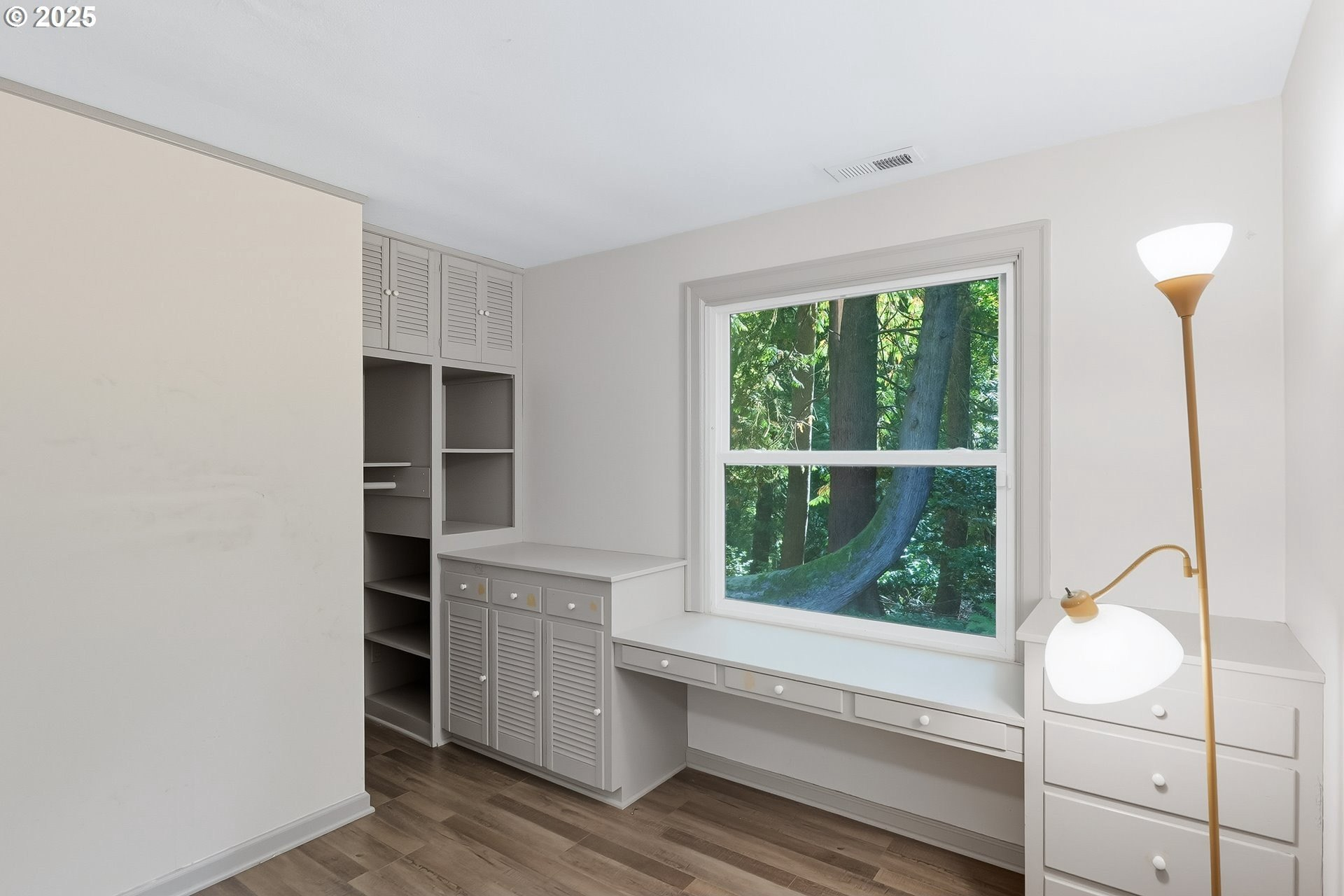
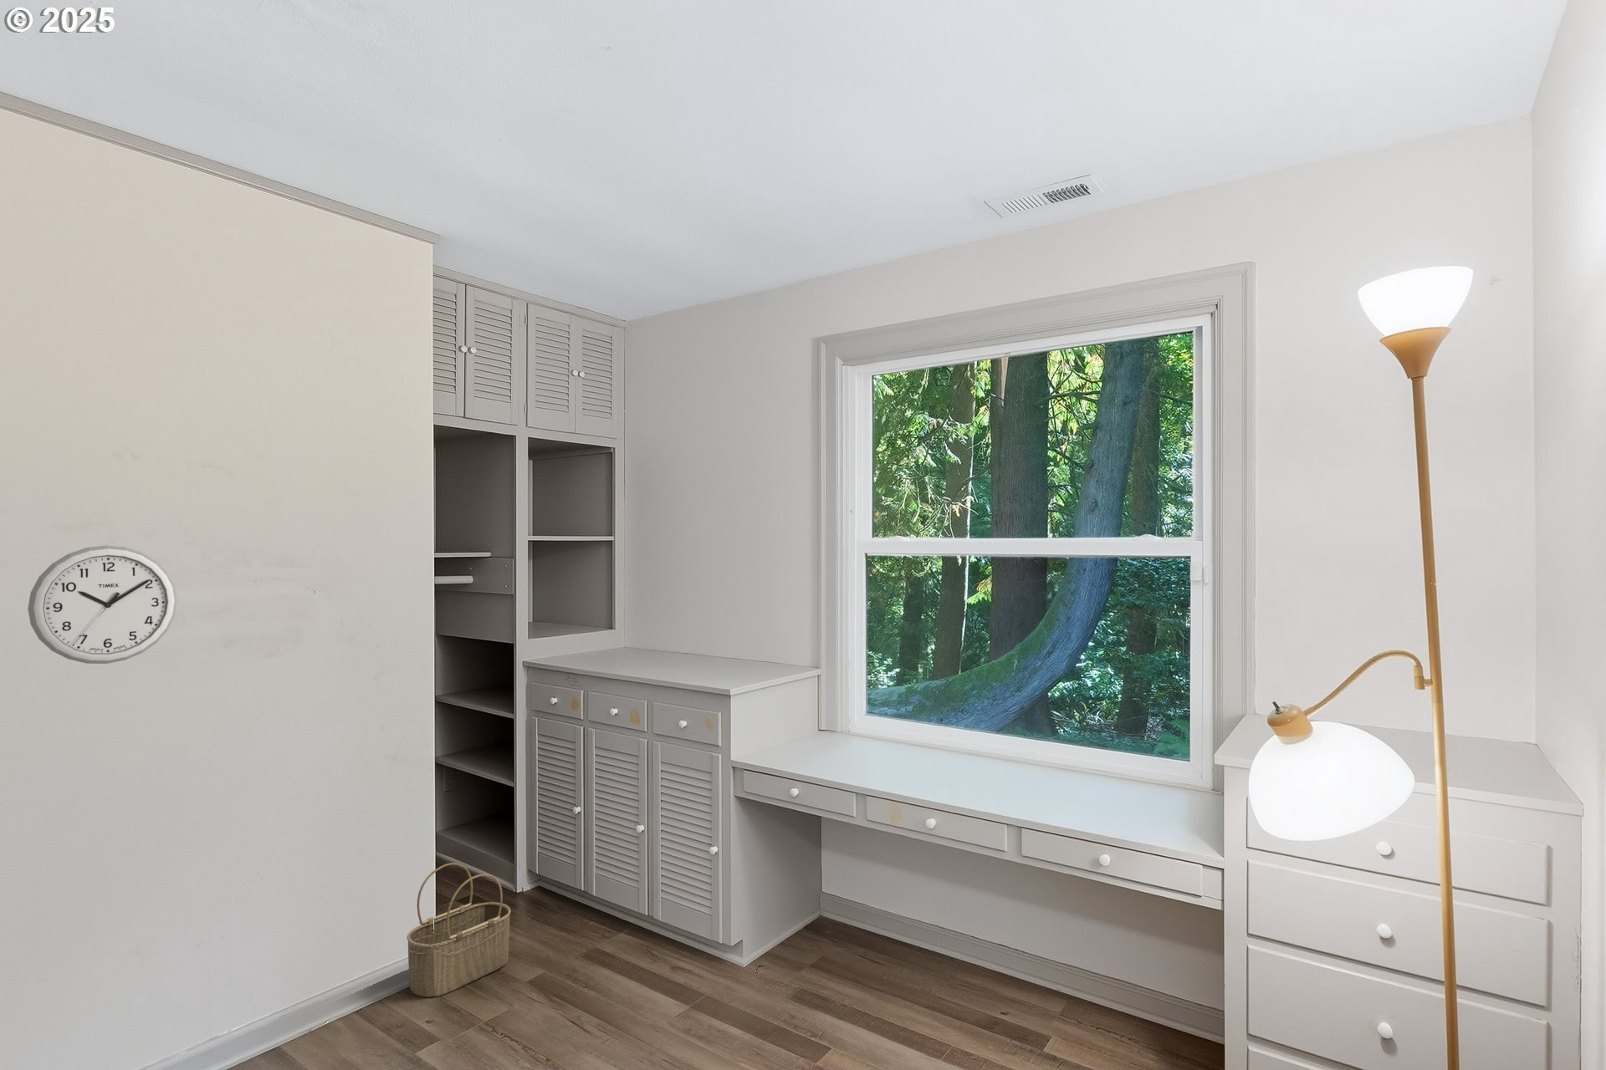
+ wicker basket [406,862,511,998]
+ wall clock [27,545,178,664]
